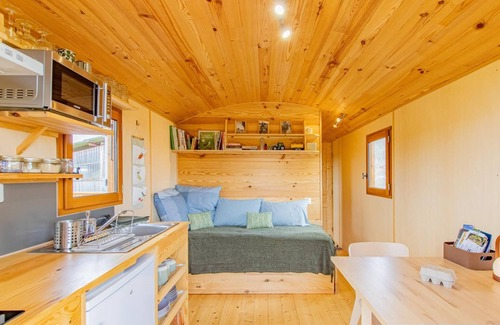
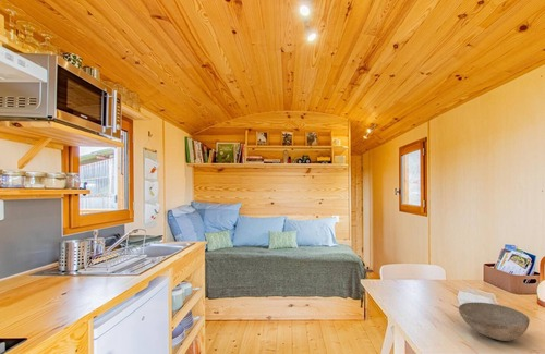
+ bowl [458,302,531,342]
